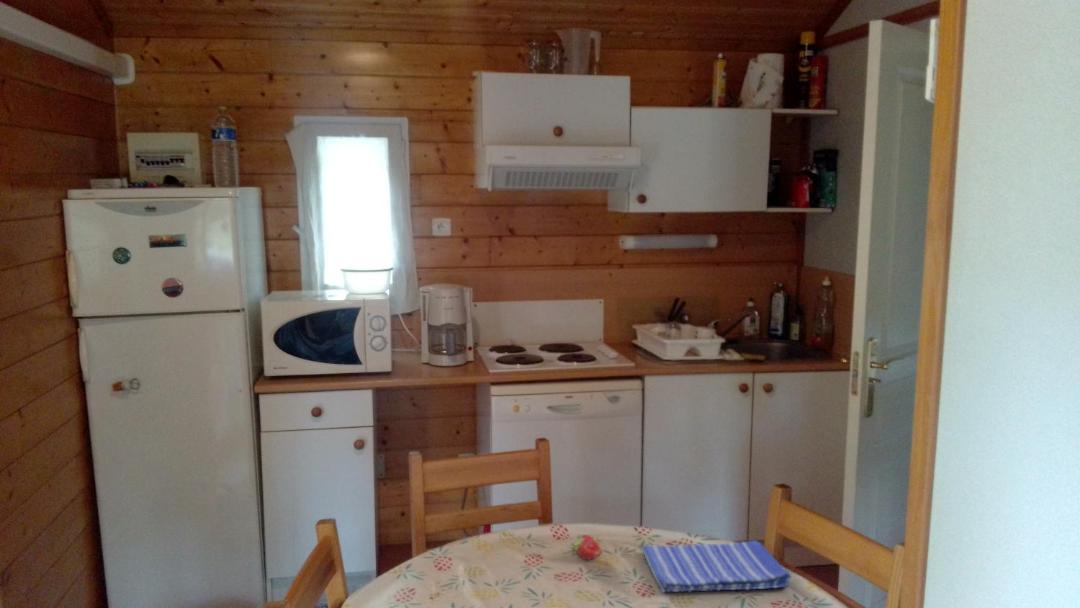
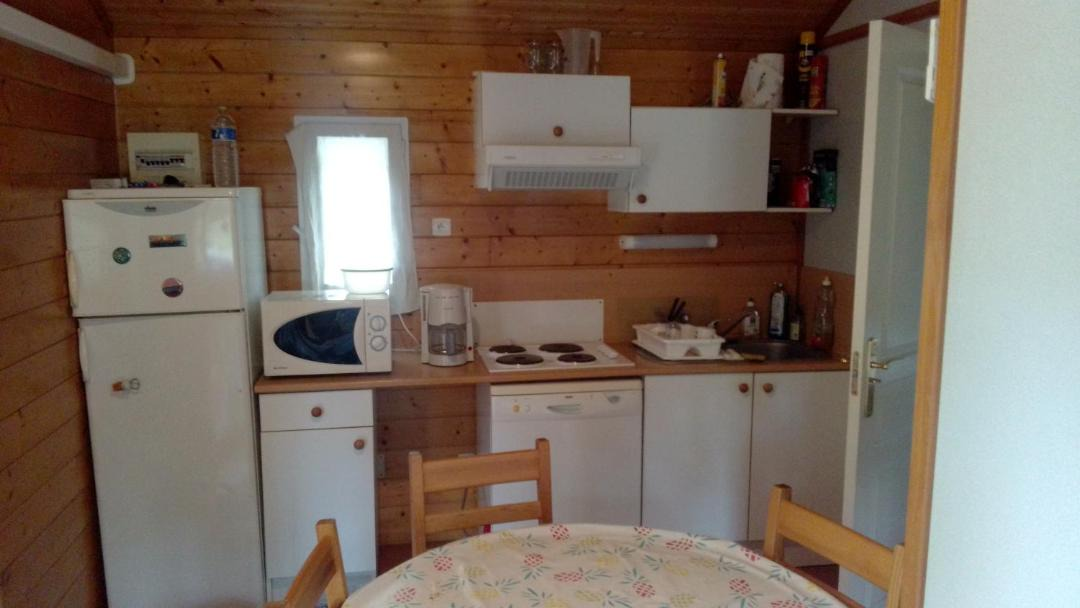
- fruit [570,533,603,561]
- dish towel [641,540,792,594]
